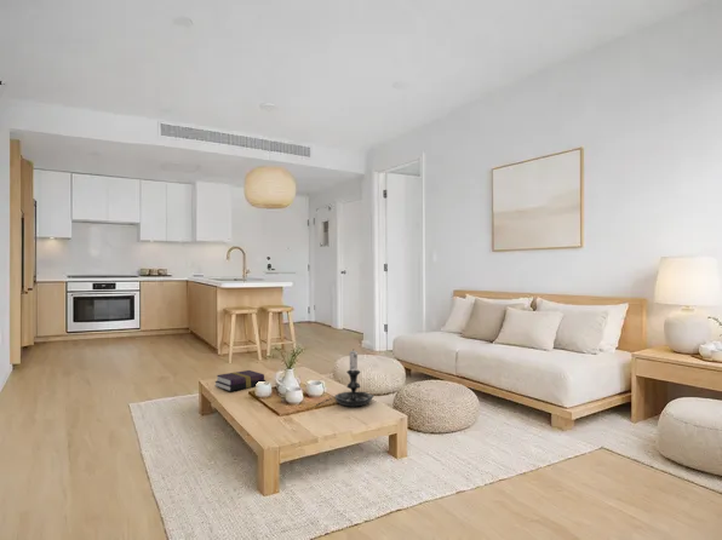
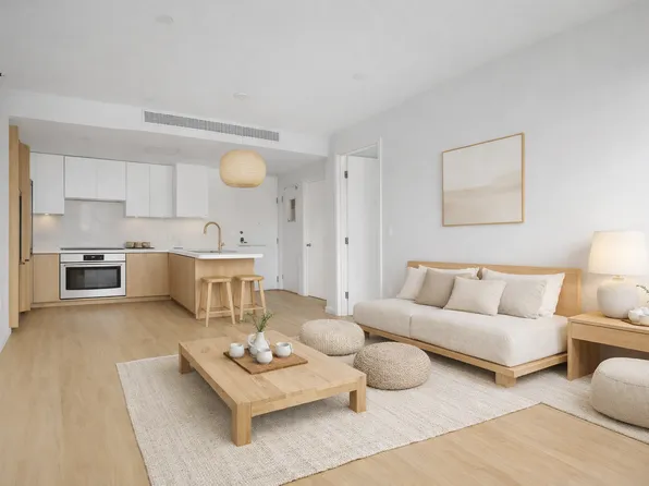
- book [213,369,267,392]
- candle holder [334,350,374,407]
